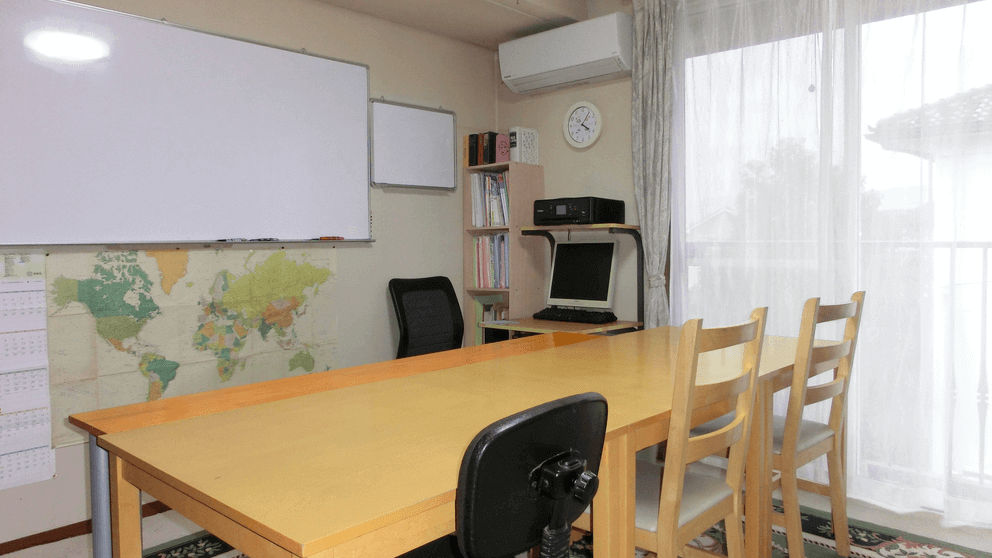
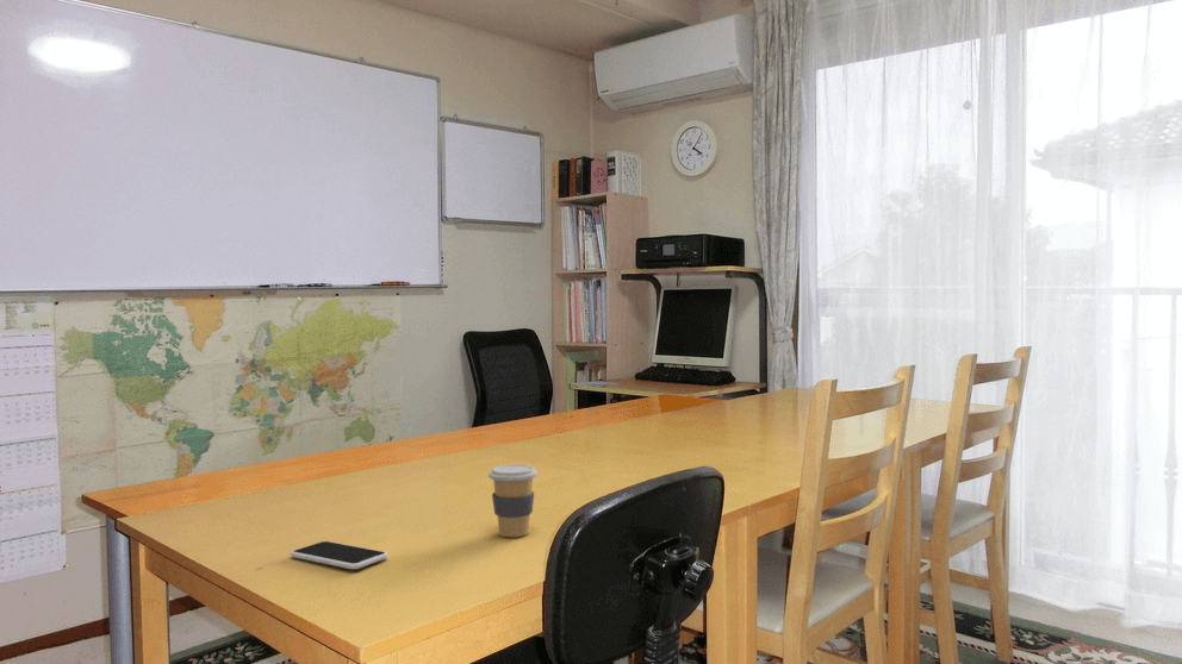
+ smartphone [290,540,388,570]
+ coffee cup [487,464,539,538]
